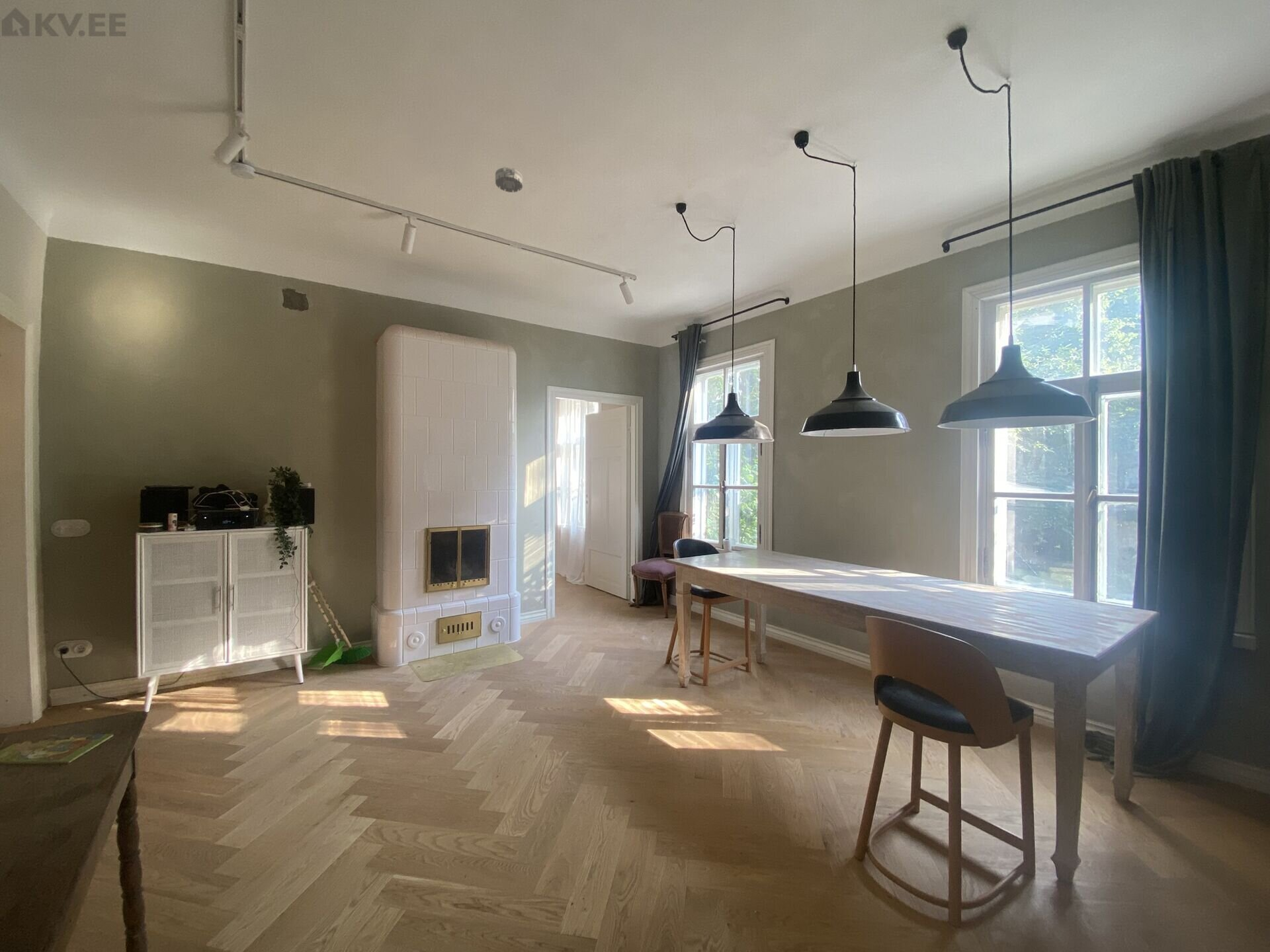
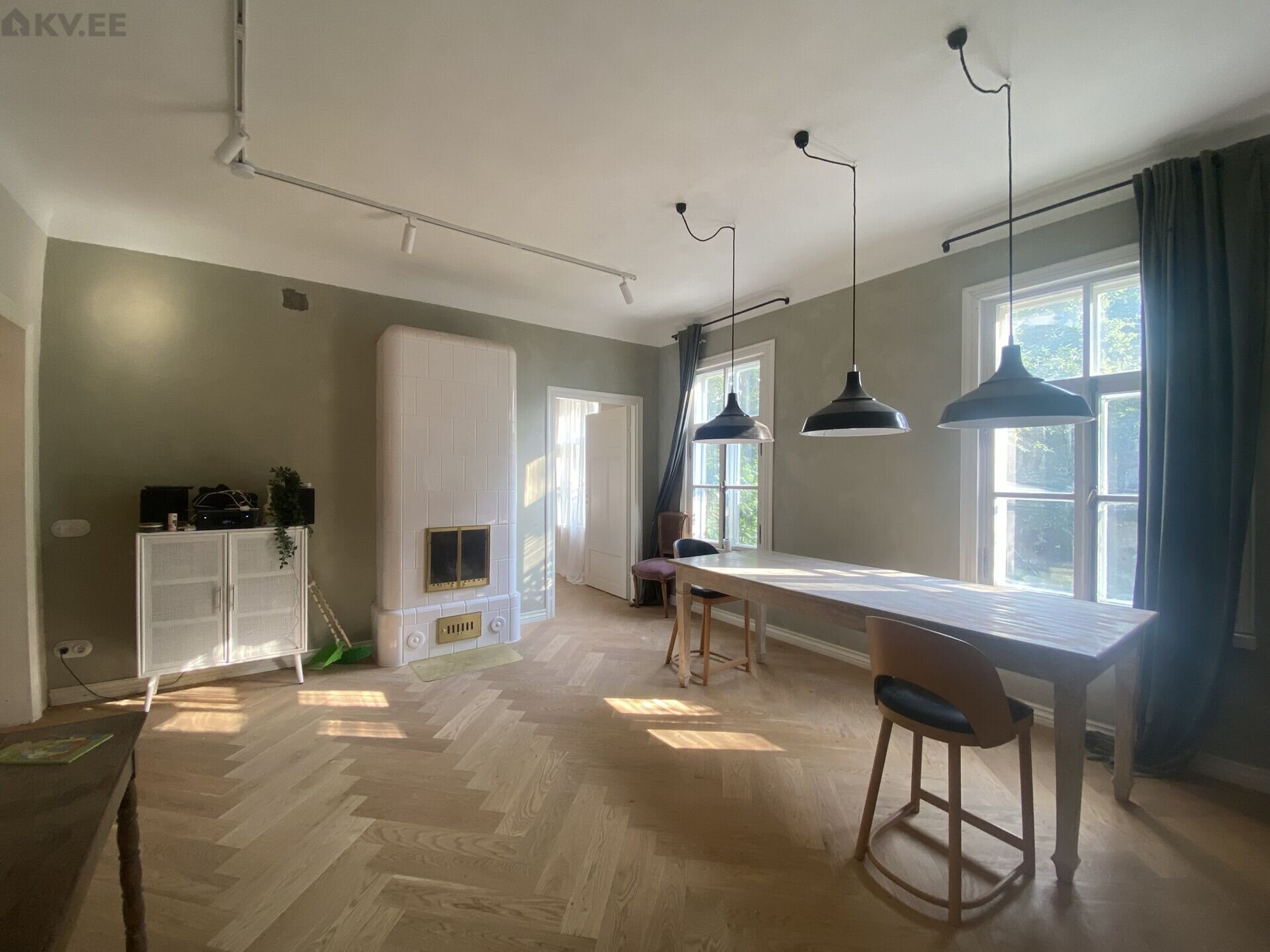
- smoke detector [495,166,523,193]
